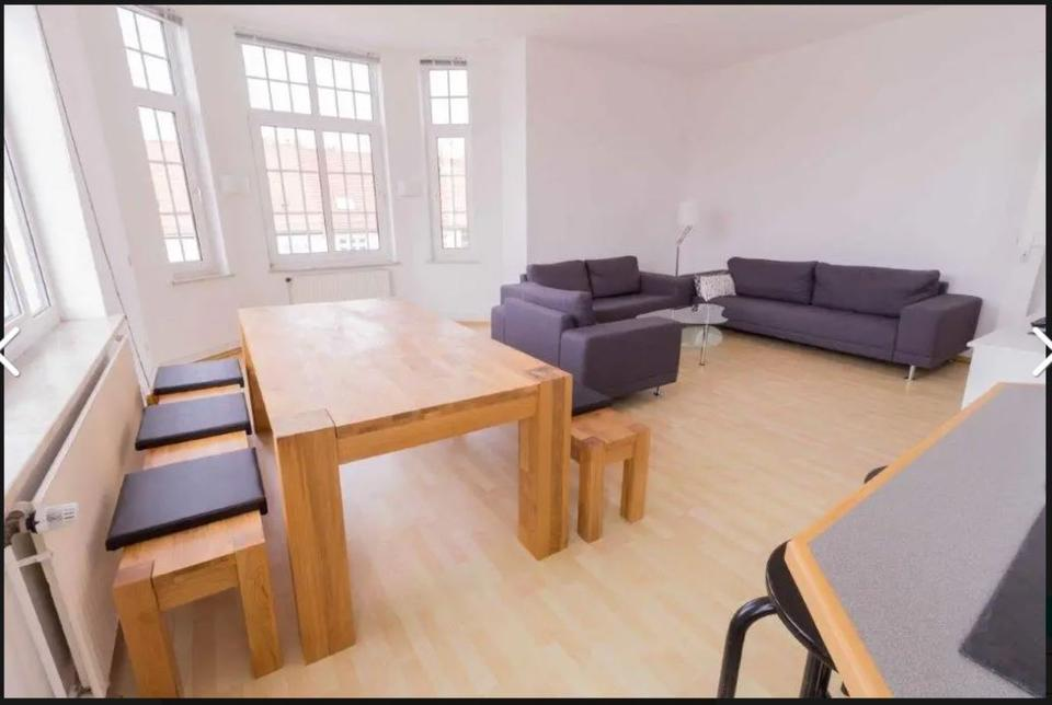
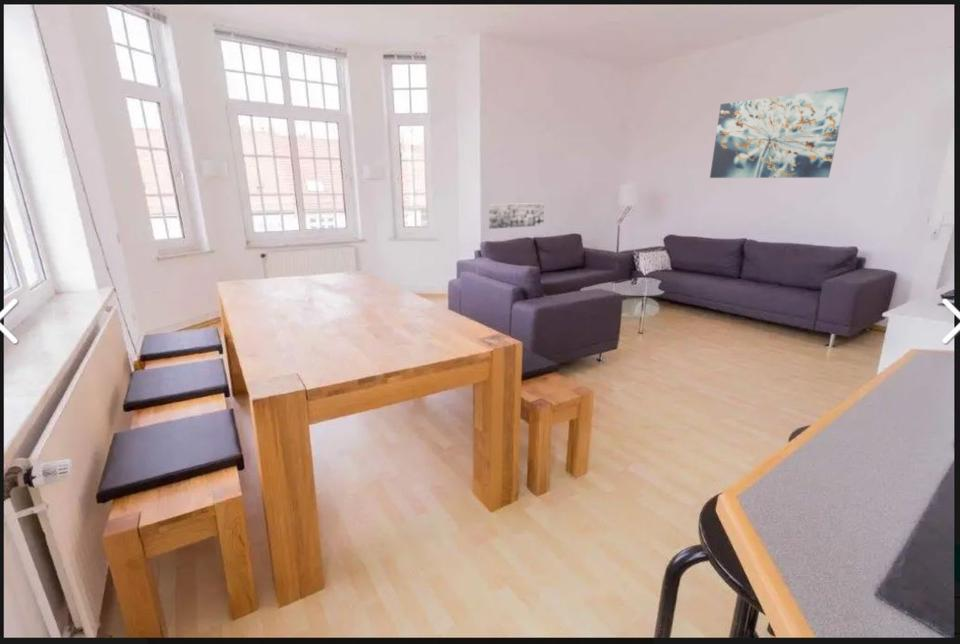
+ wall art [709,86,849,179]
+ wall art [488,202,545,230]
